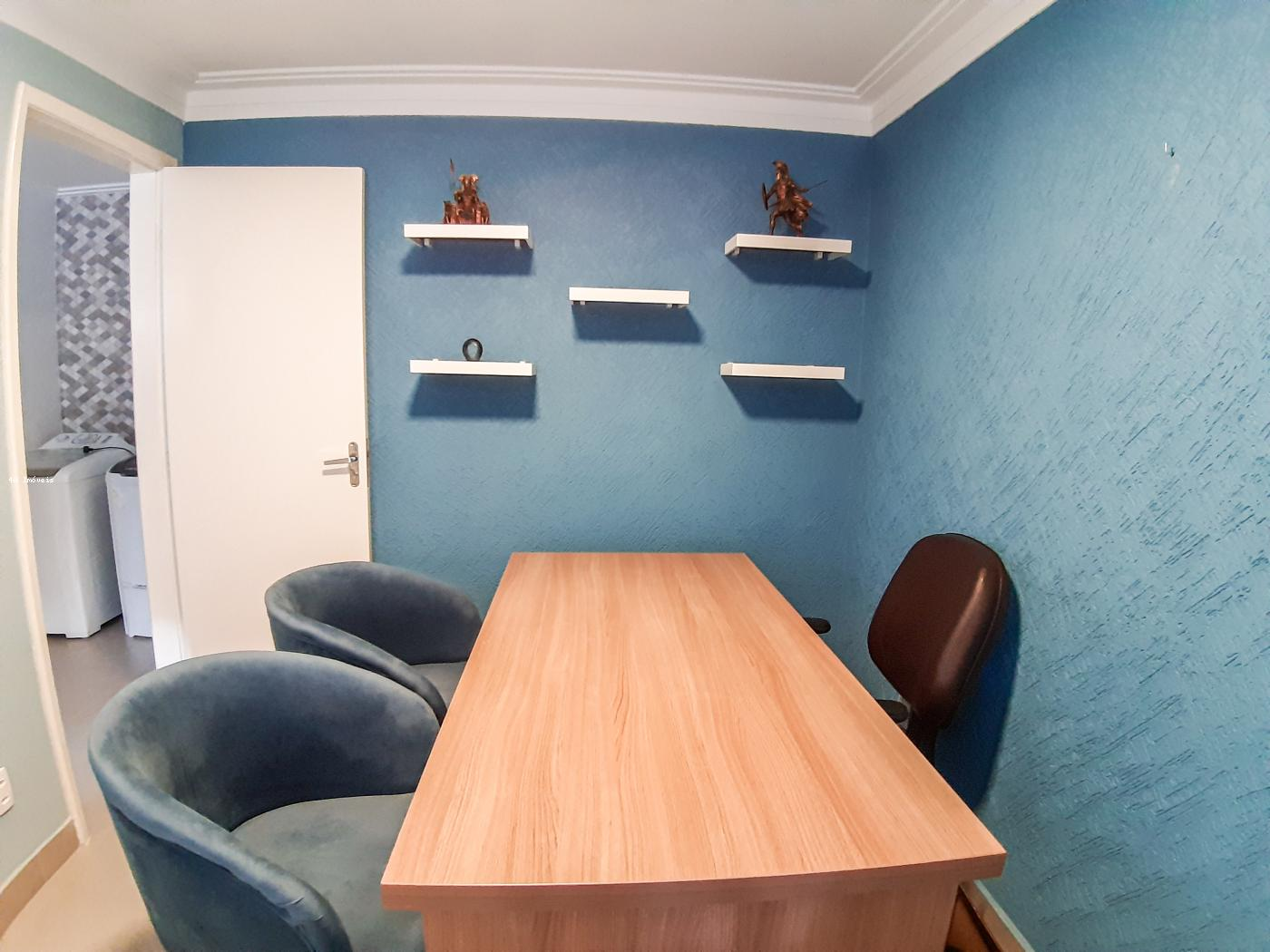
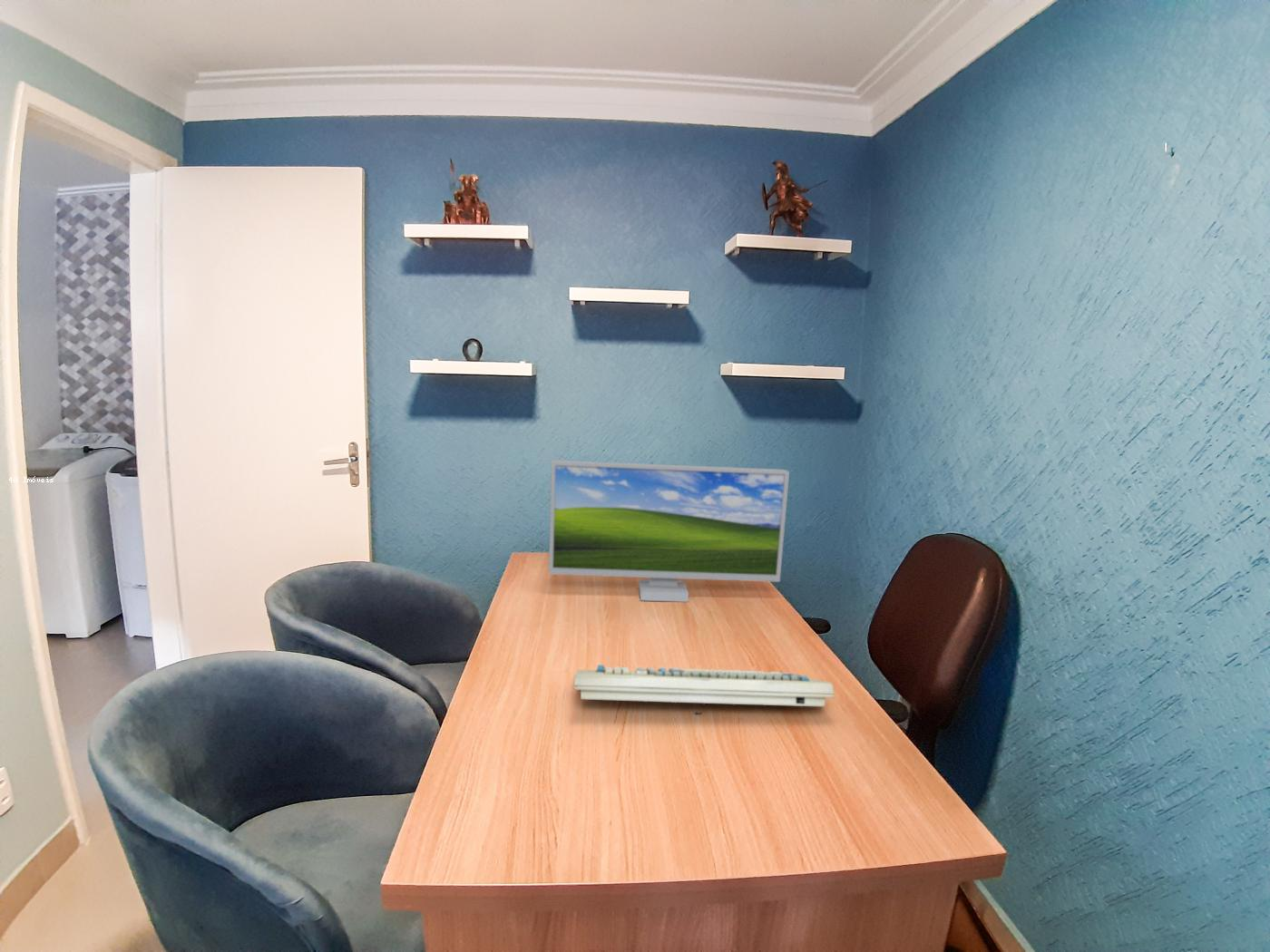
+ keyboard [573,664,835,715]
+ monitor [548,460,790,603]
